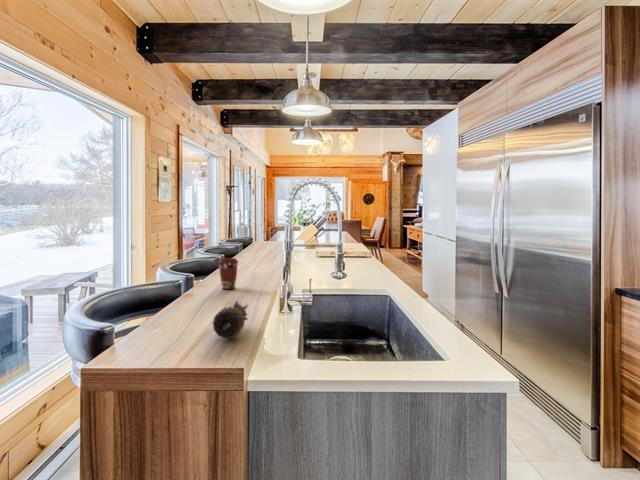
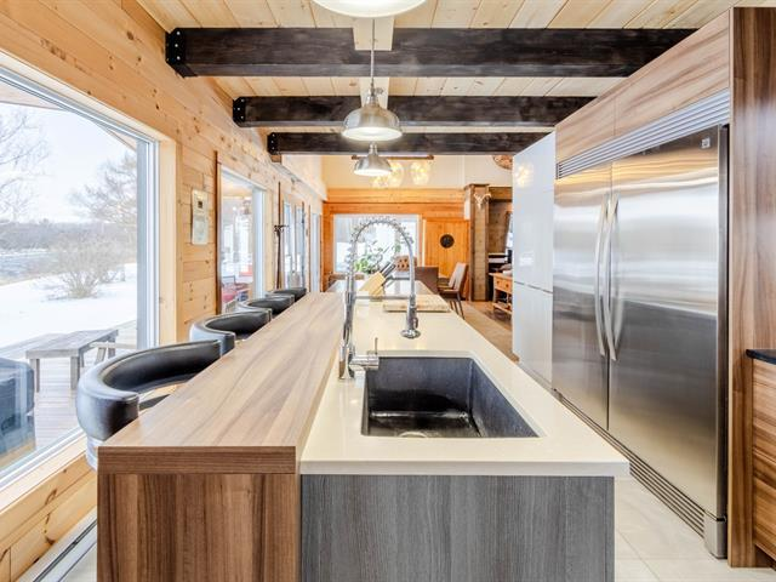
- fruit [212,300,249,339]
- coffee cup [217,257,240,290]
